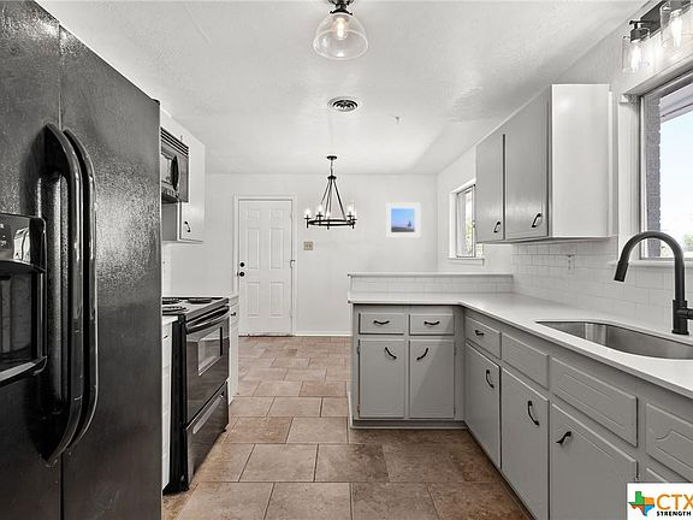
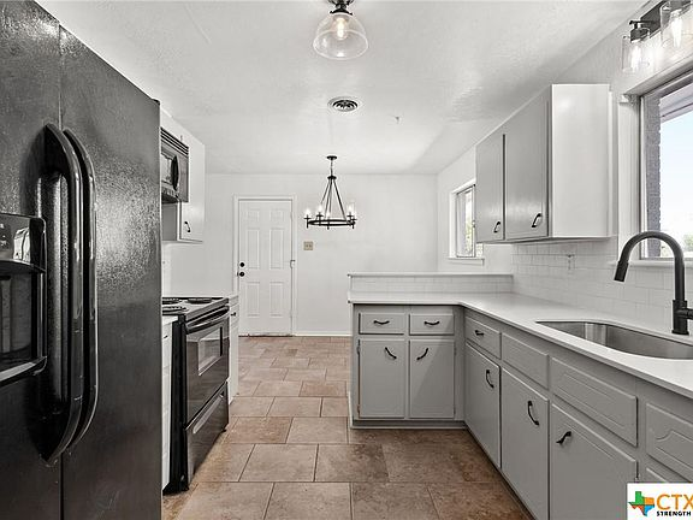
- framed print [384,202,421,240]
